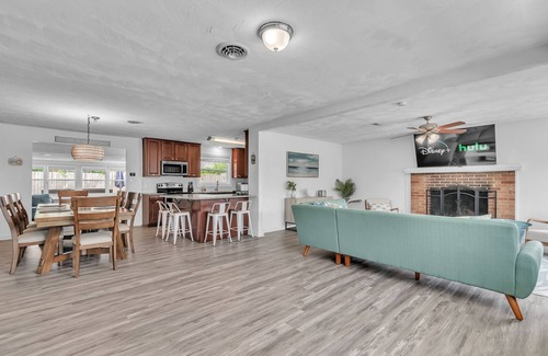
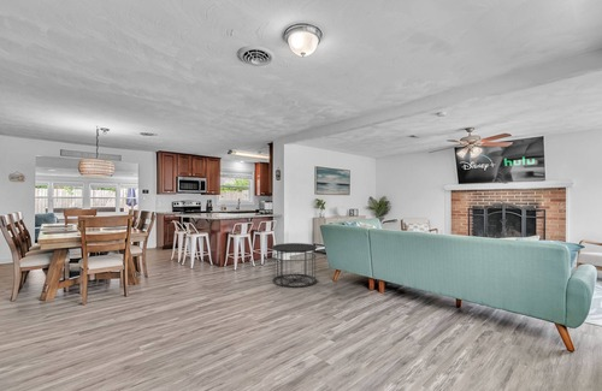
+ side table [271,242,318,289]
